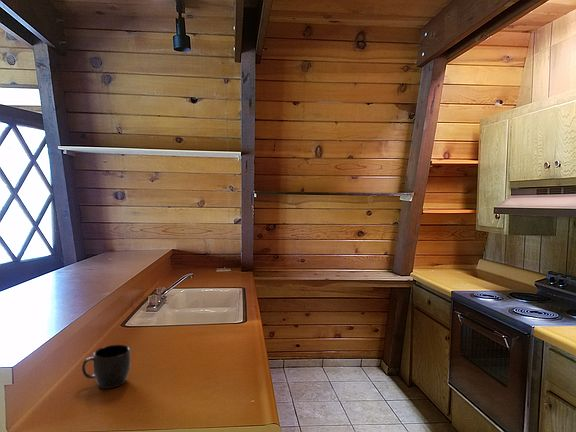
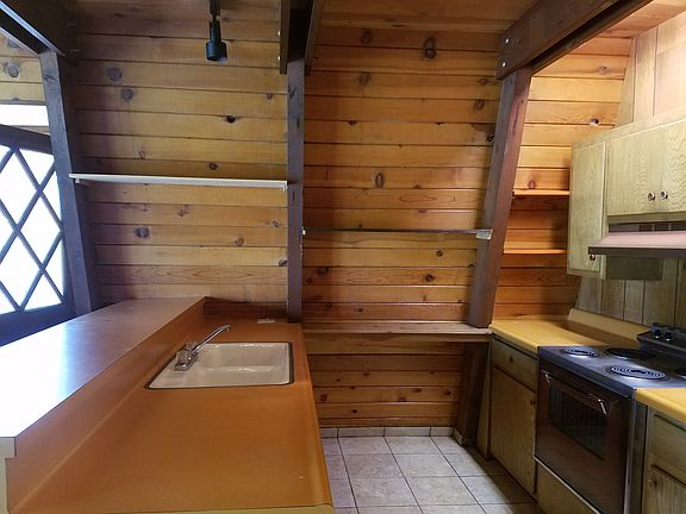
- mug [81,344,132,390]
